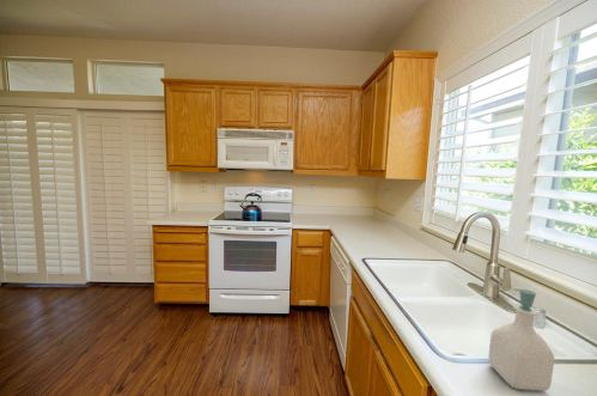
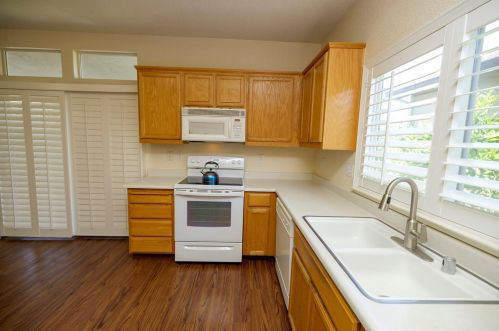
- soap bottle [487,288,555,392]
